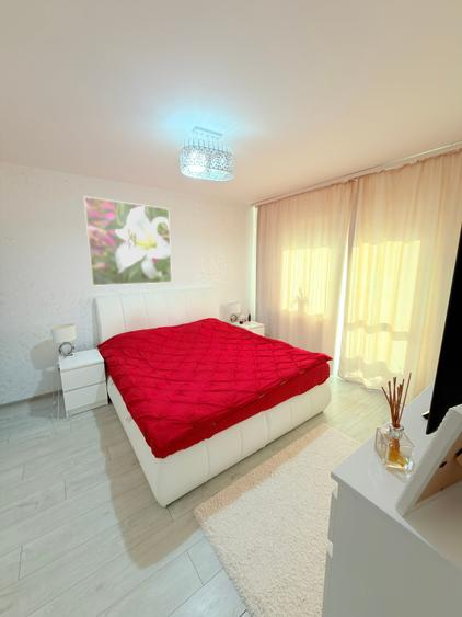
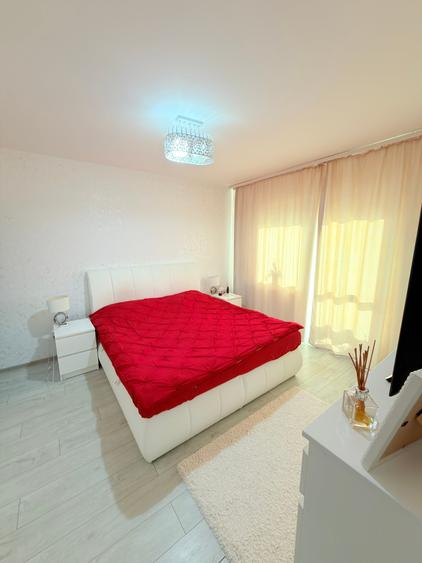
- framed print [82,195,173,287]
